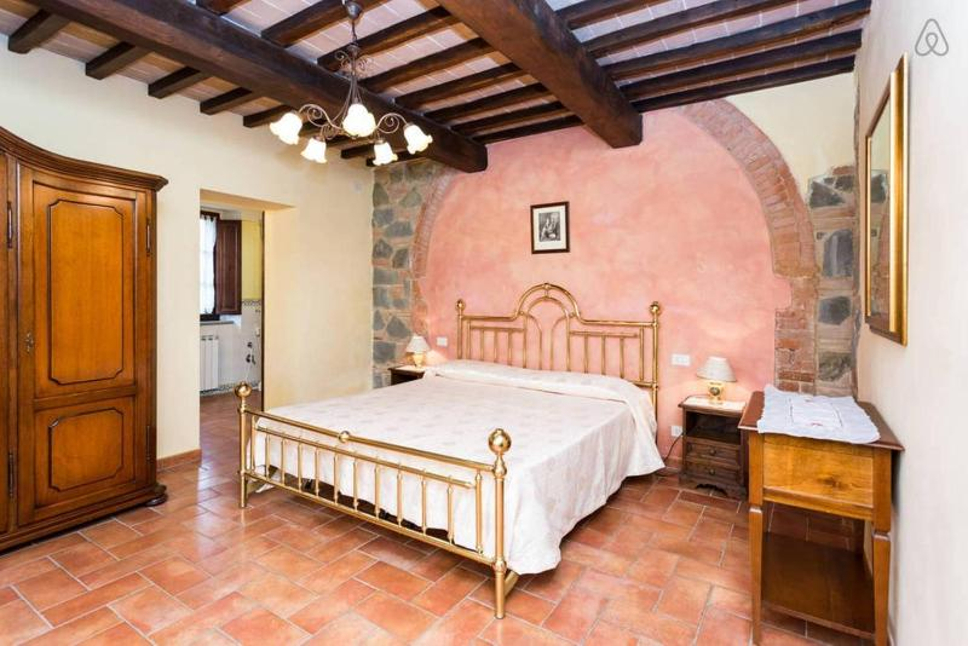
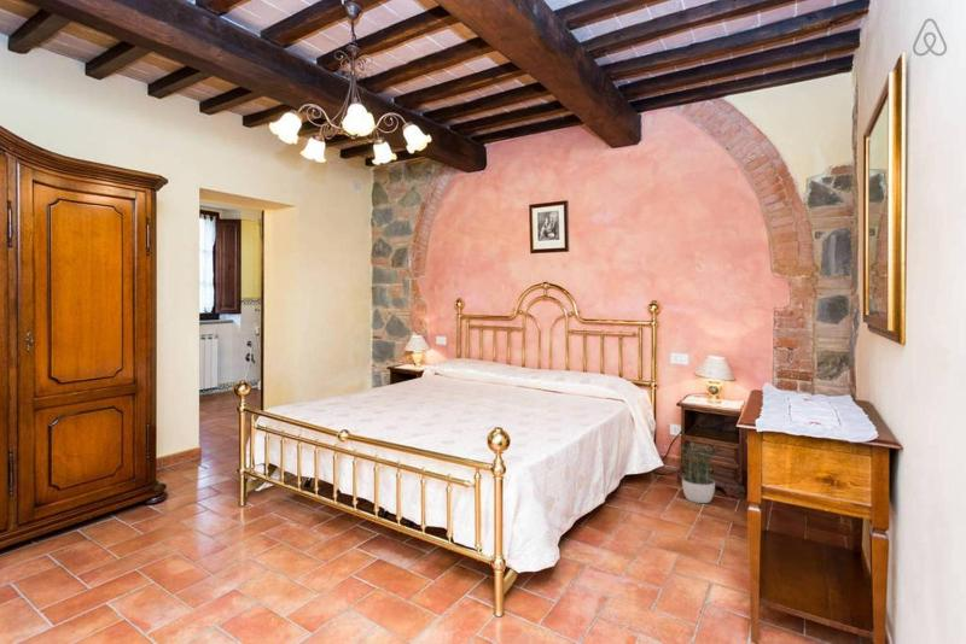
+ potted plant [676,439,720,504]
